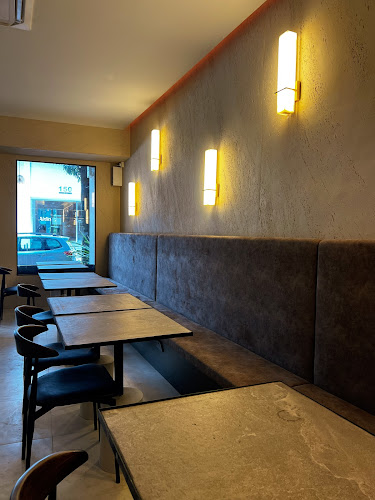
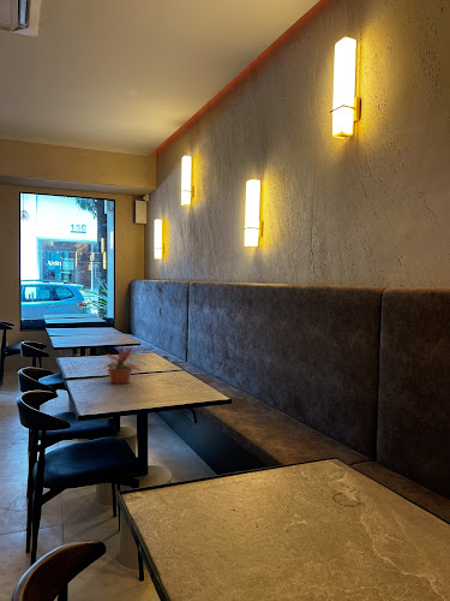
+ potted plant [98,344,143,385]
